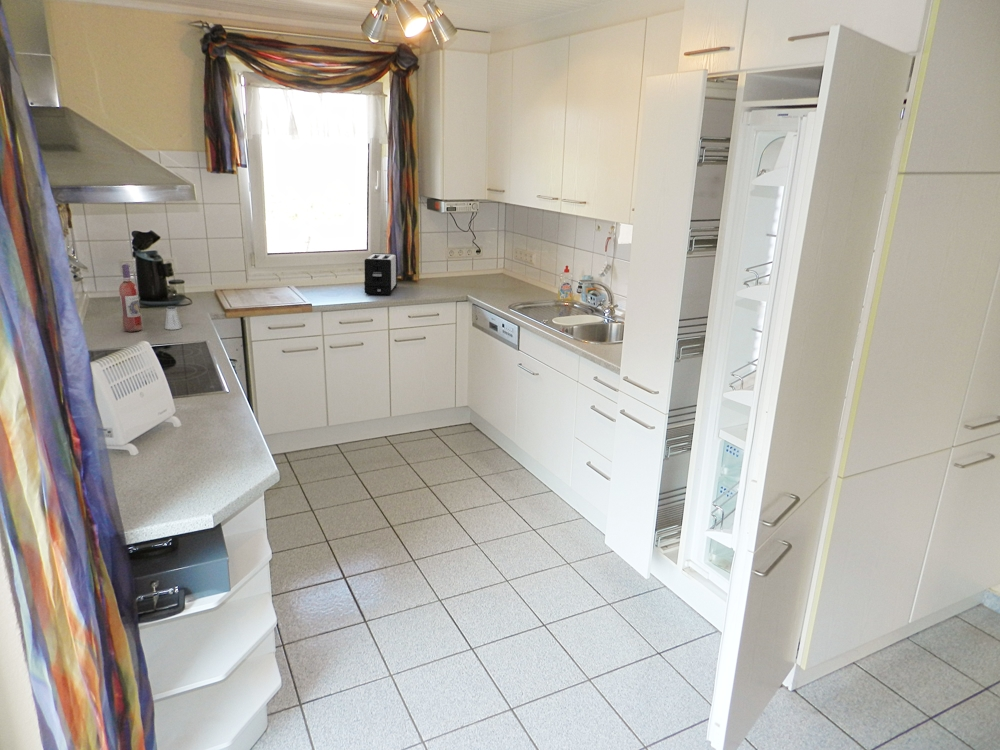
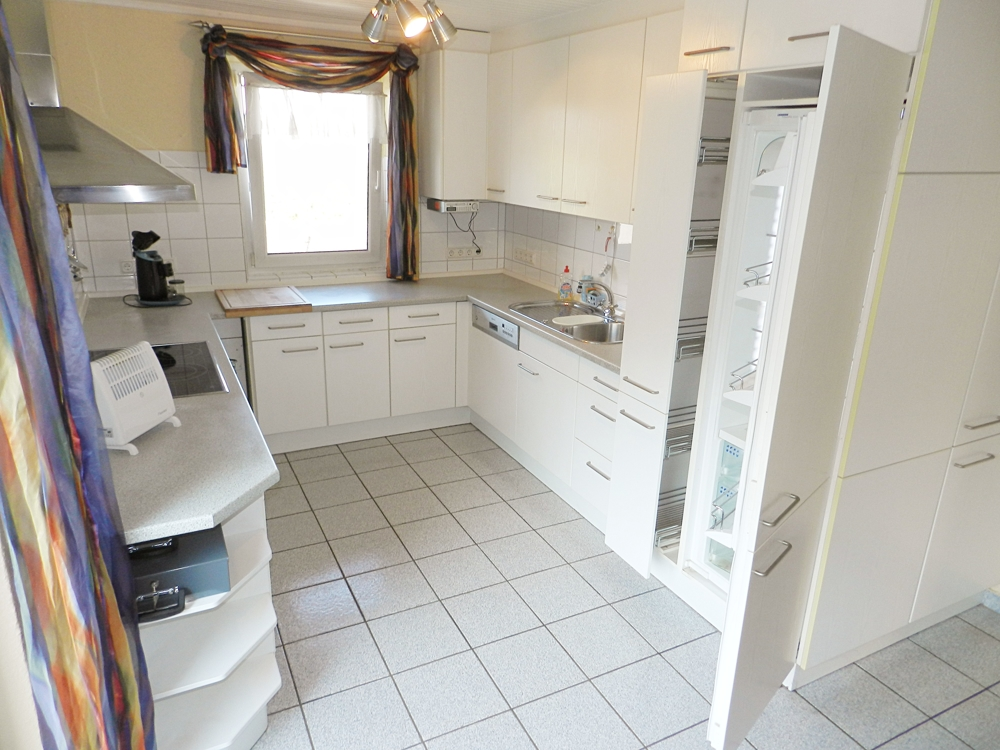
- wine bottle [118,263,143,332]
- toaster [363,252,398,296]
- saltshaker [164,305,183,331]
